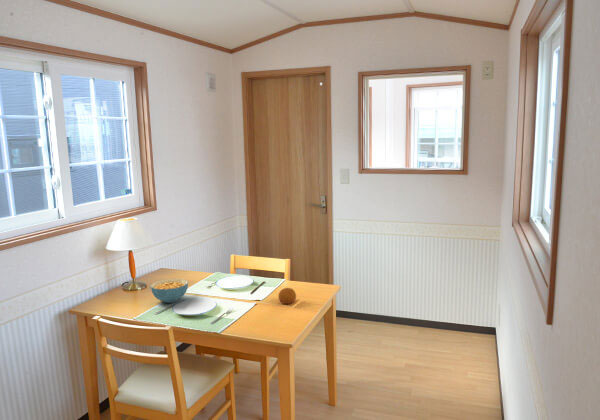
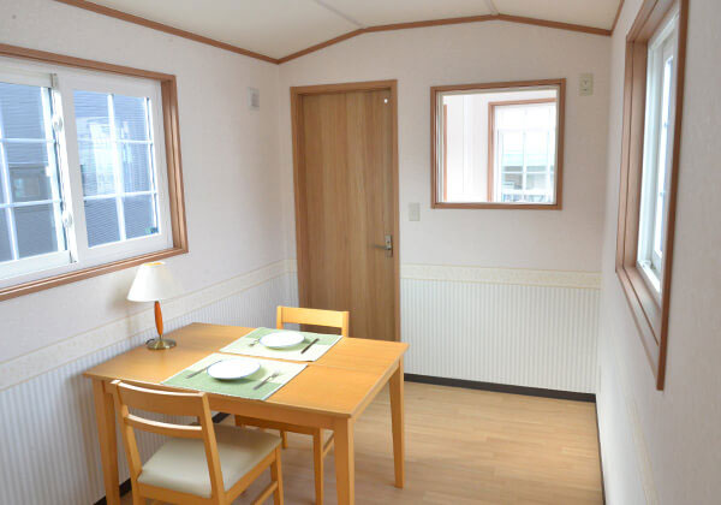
- fruit [277,287,297,305]
- cereal bowl [150,278,189,304]
